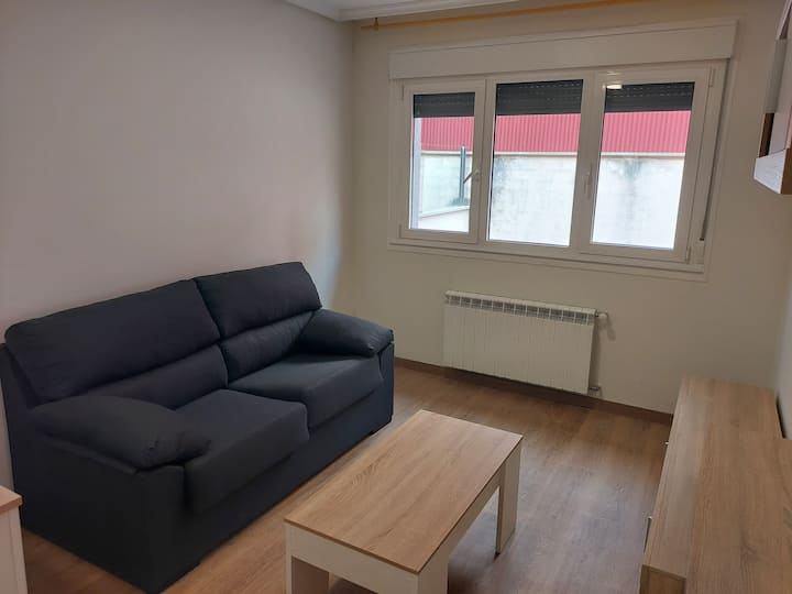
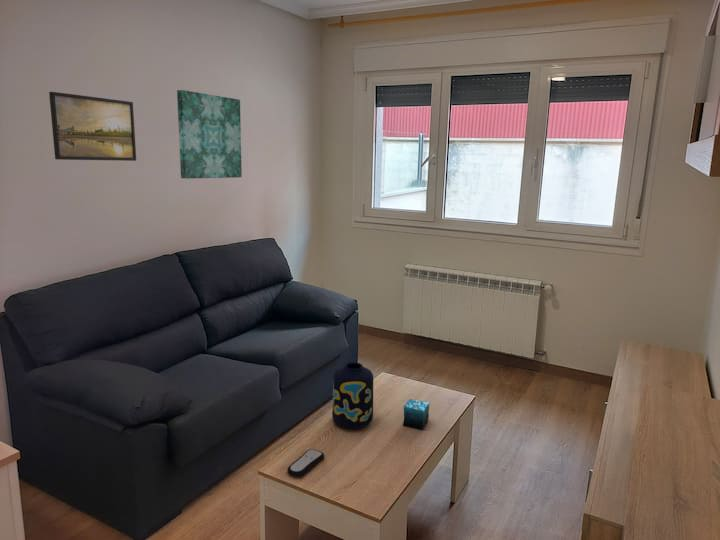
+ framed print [48,91,137,162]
+ remote control [286,448,325,478]
+ vase [331,361,374,430]
+ candle [402,398,430,430]
+ wall art [176,89,243,179]
